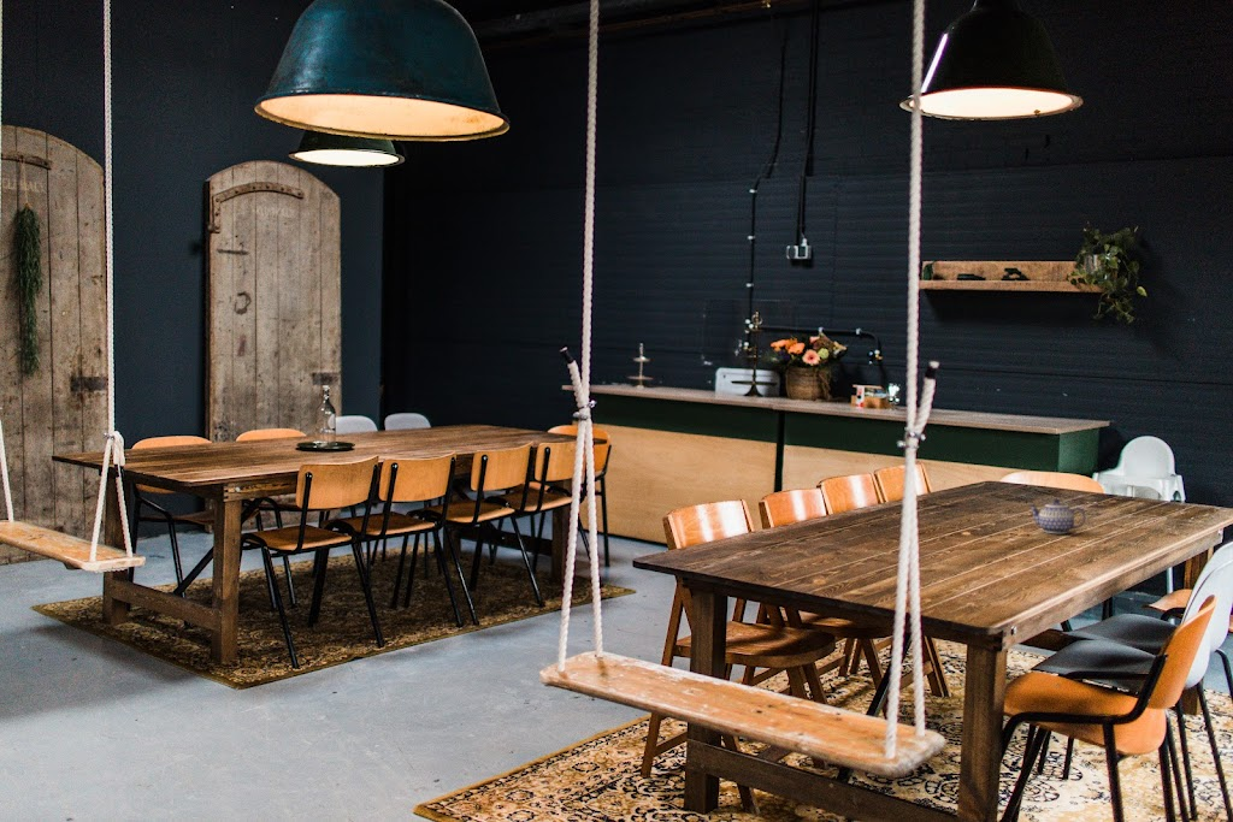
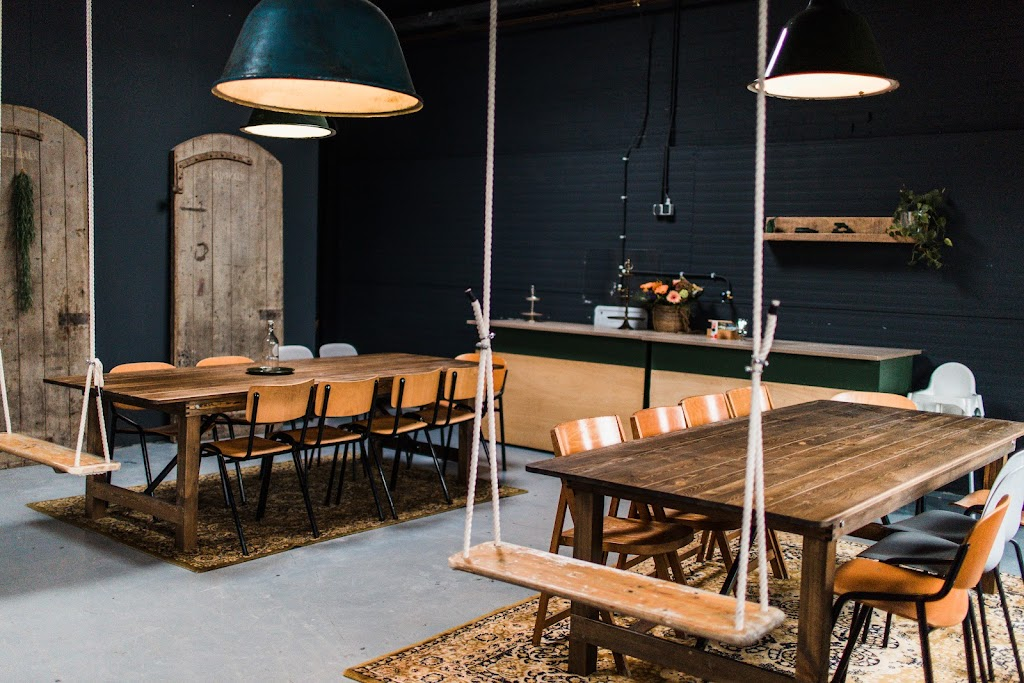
- teapot [1028,498,1087,534]
